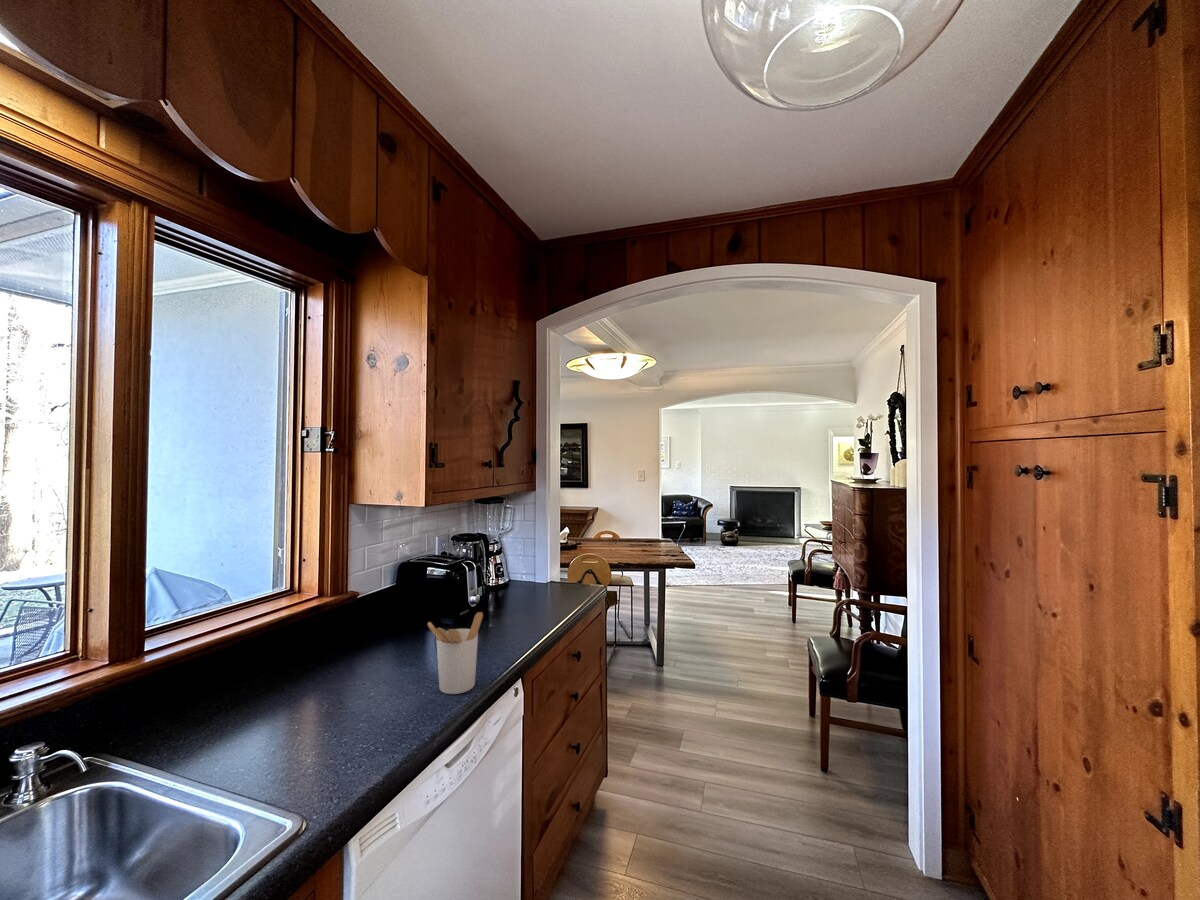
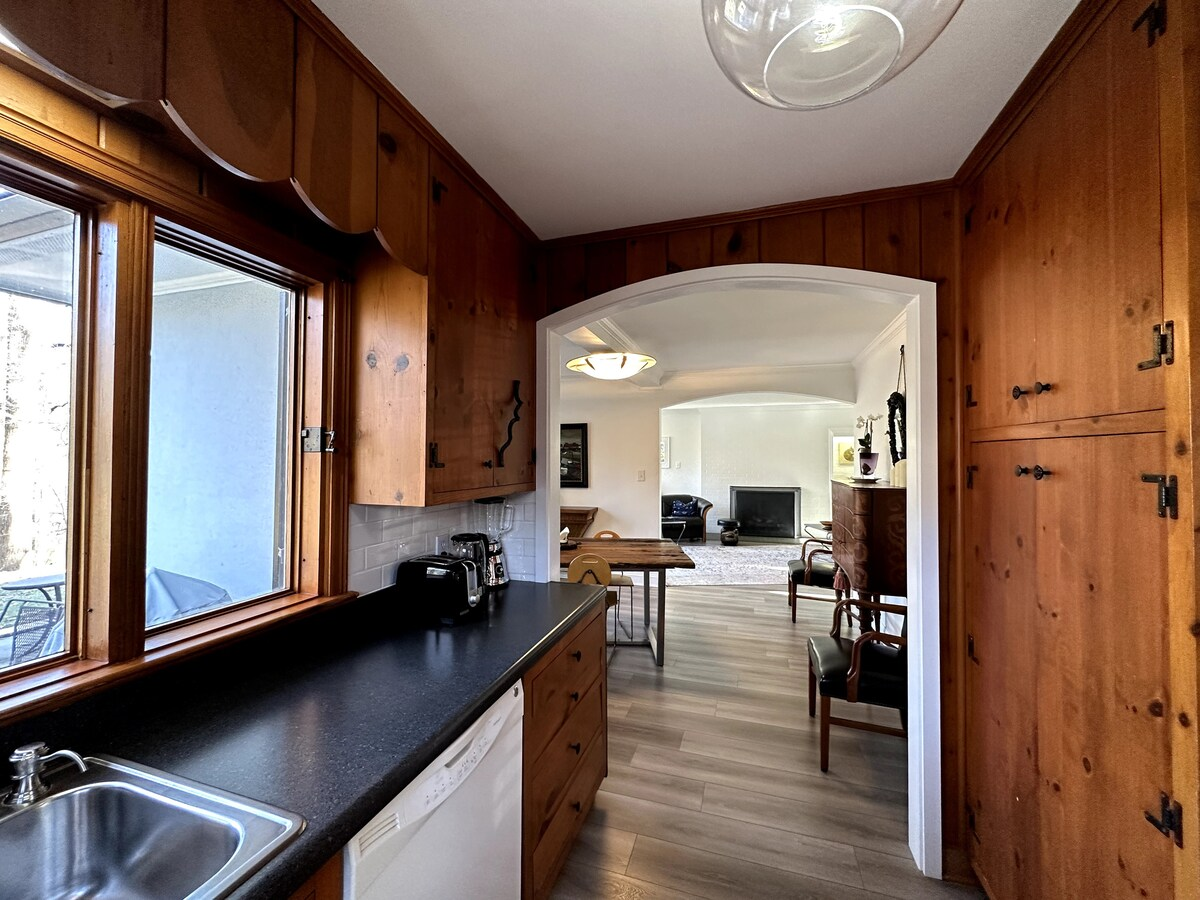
- utensil holder [427,611,484,695]
